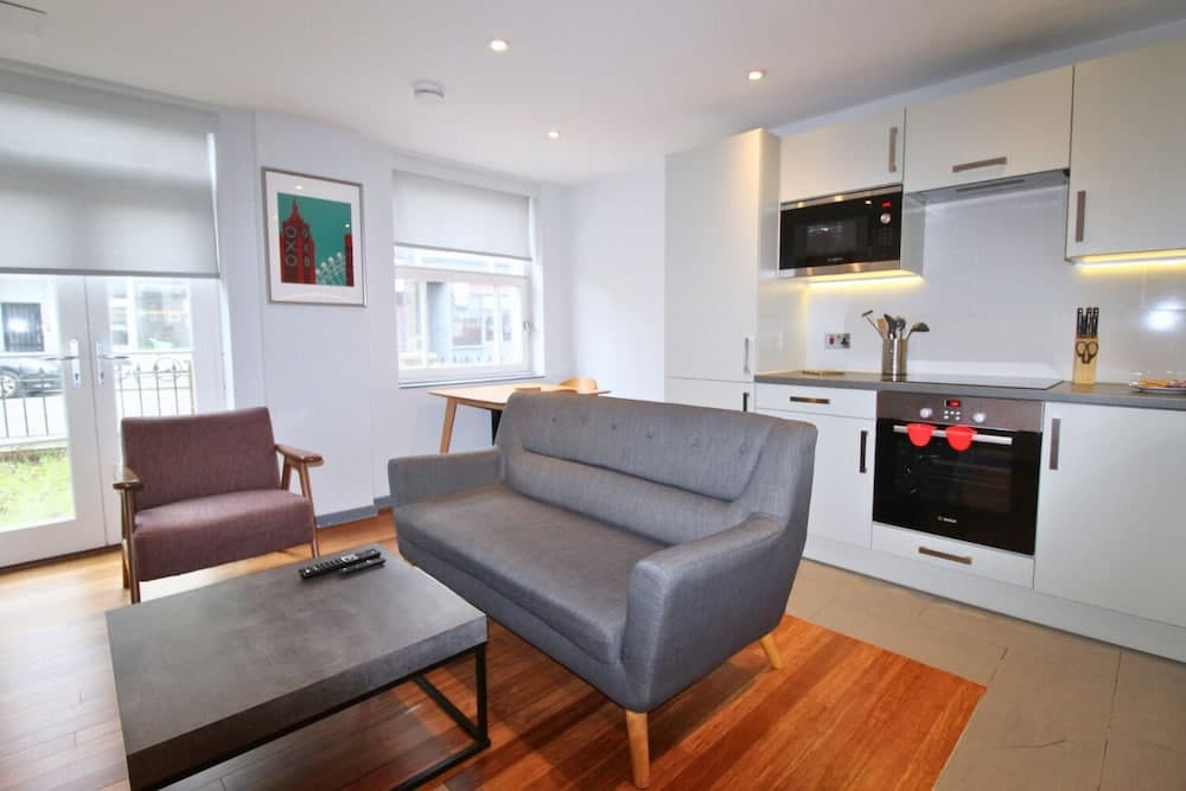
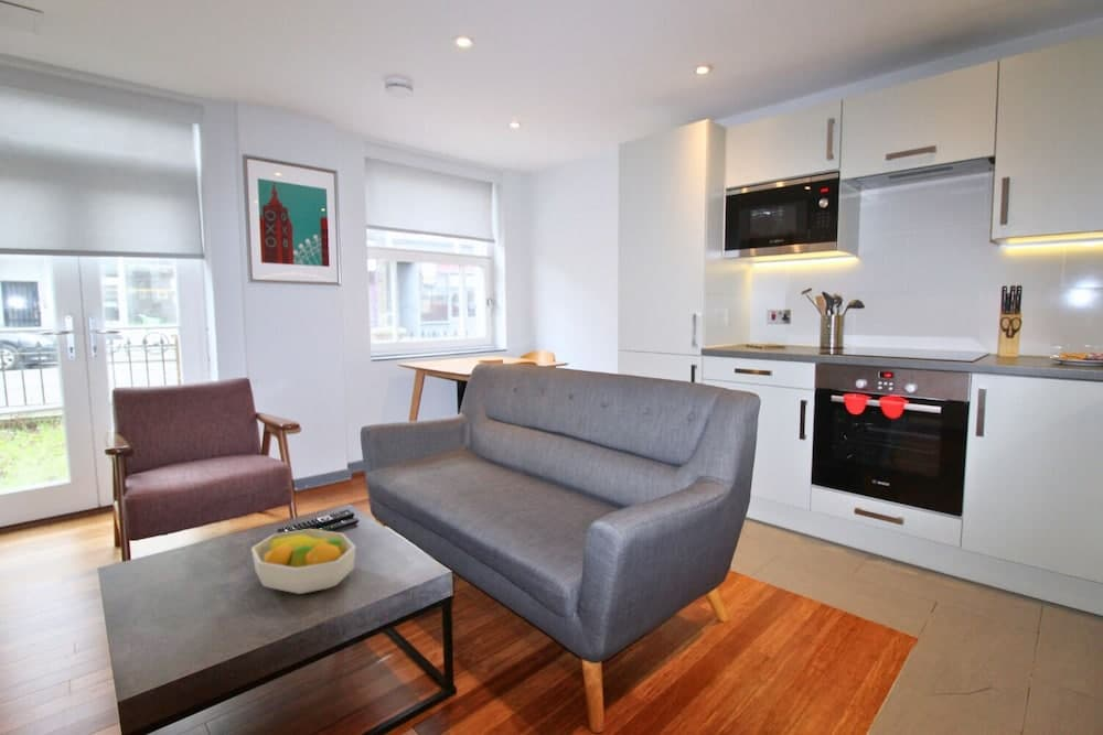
+ fruit bowl [250,528,357,595]
